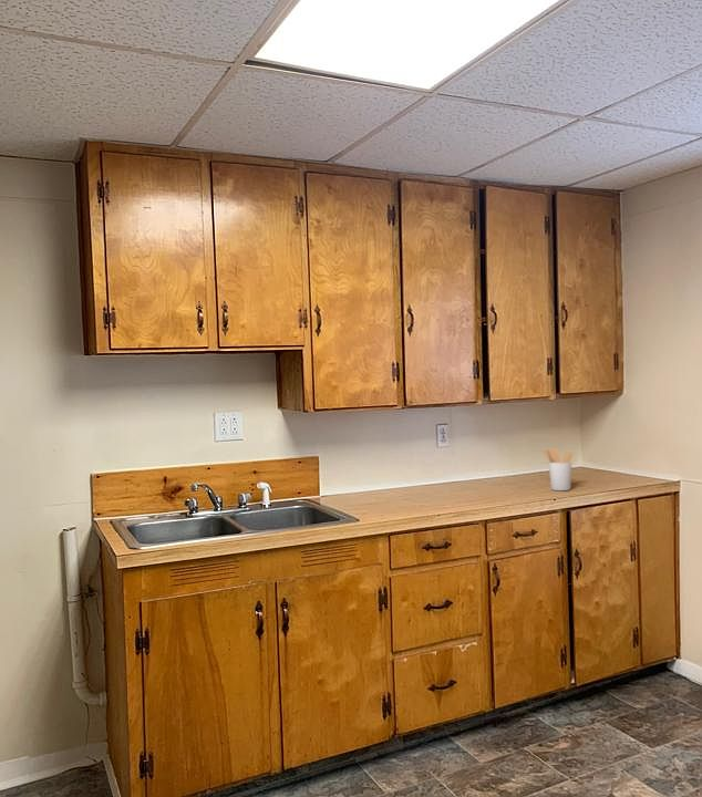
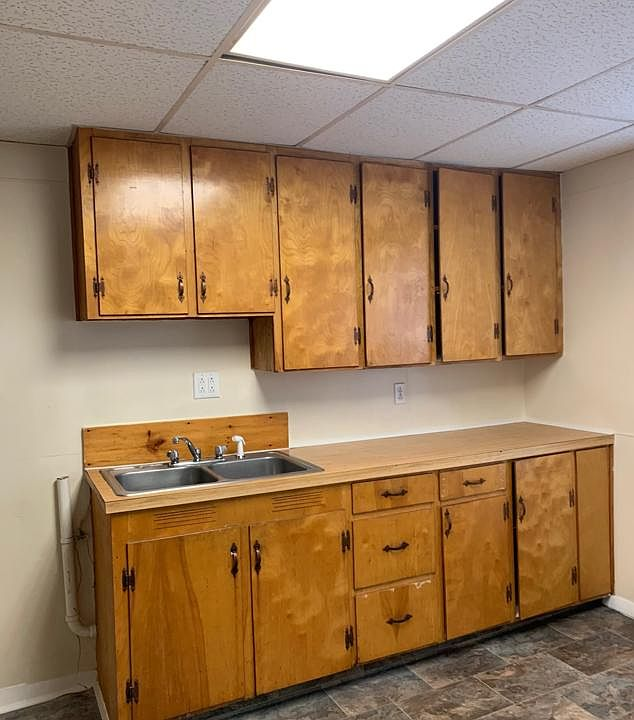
- utensil holder [541,447,574,491]
